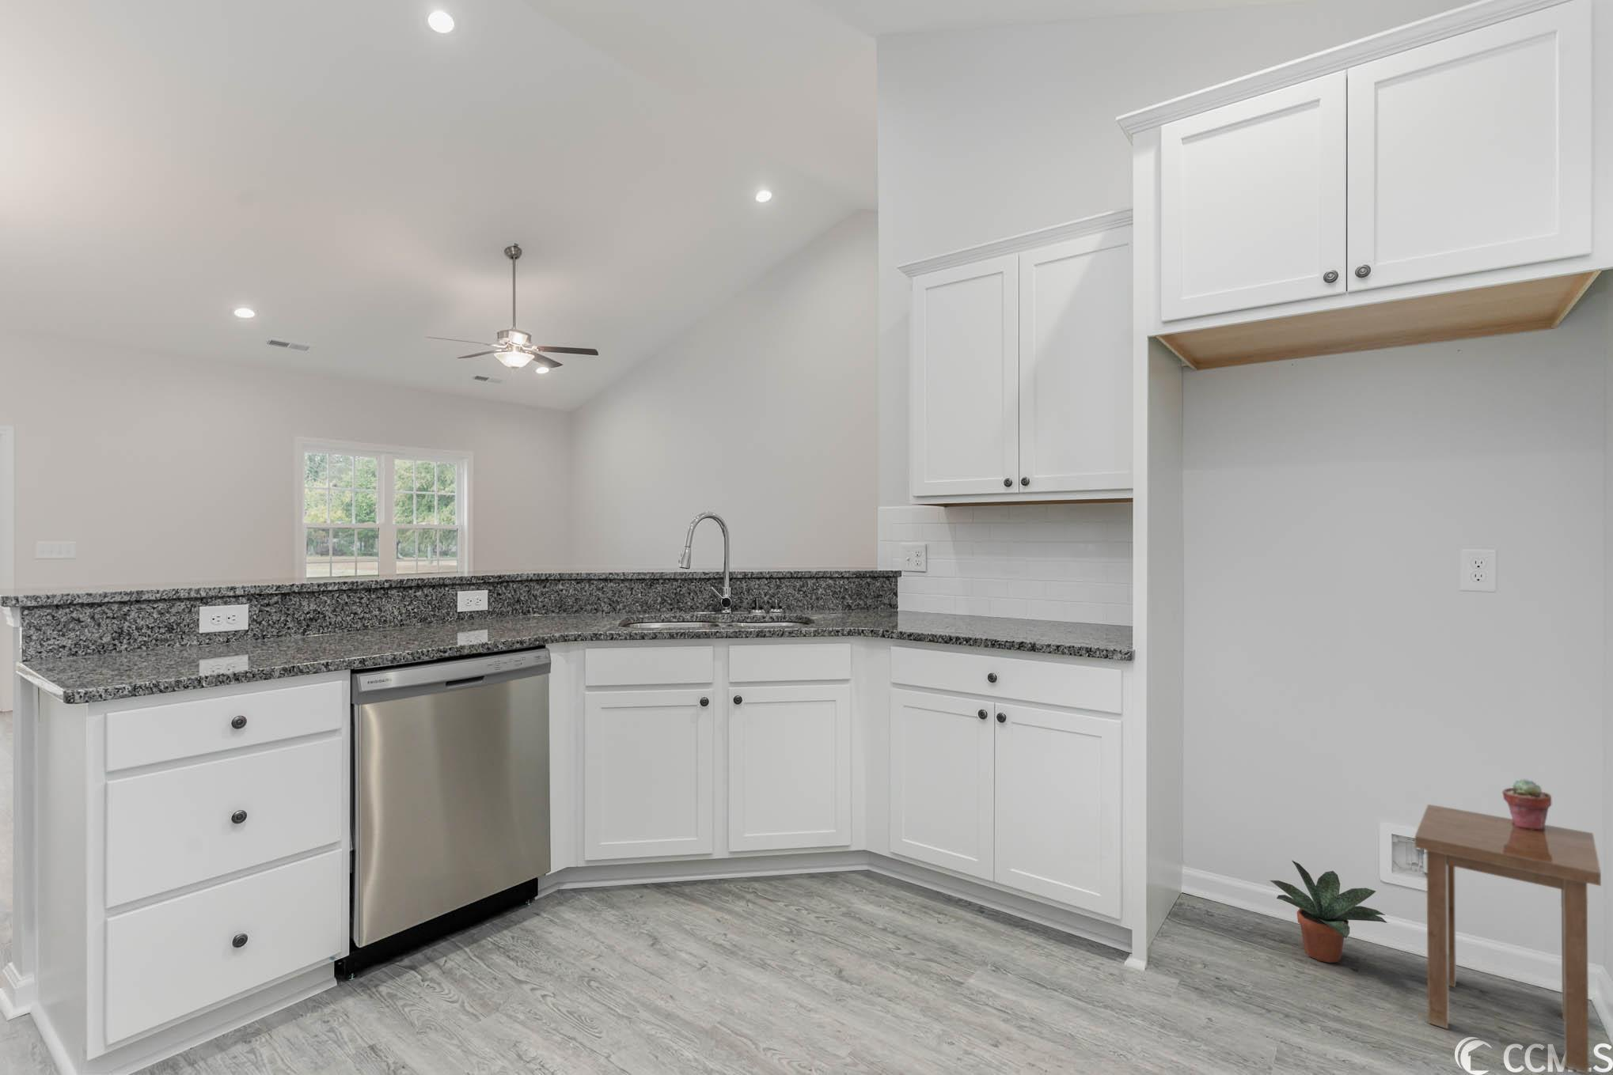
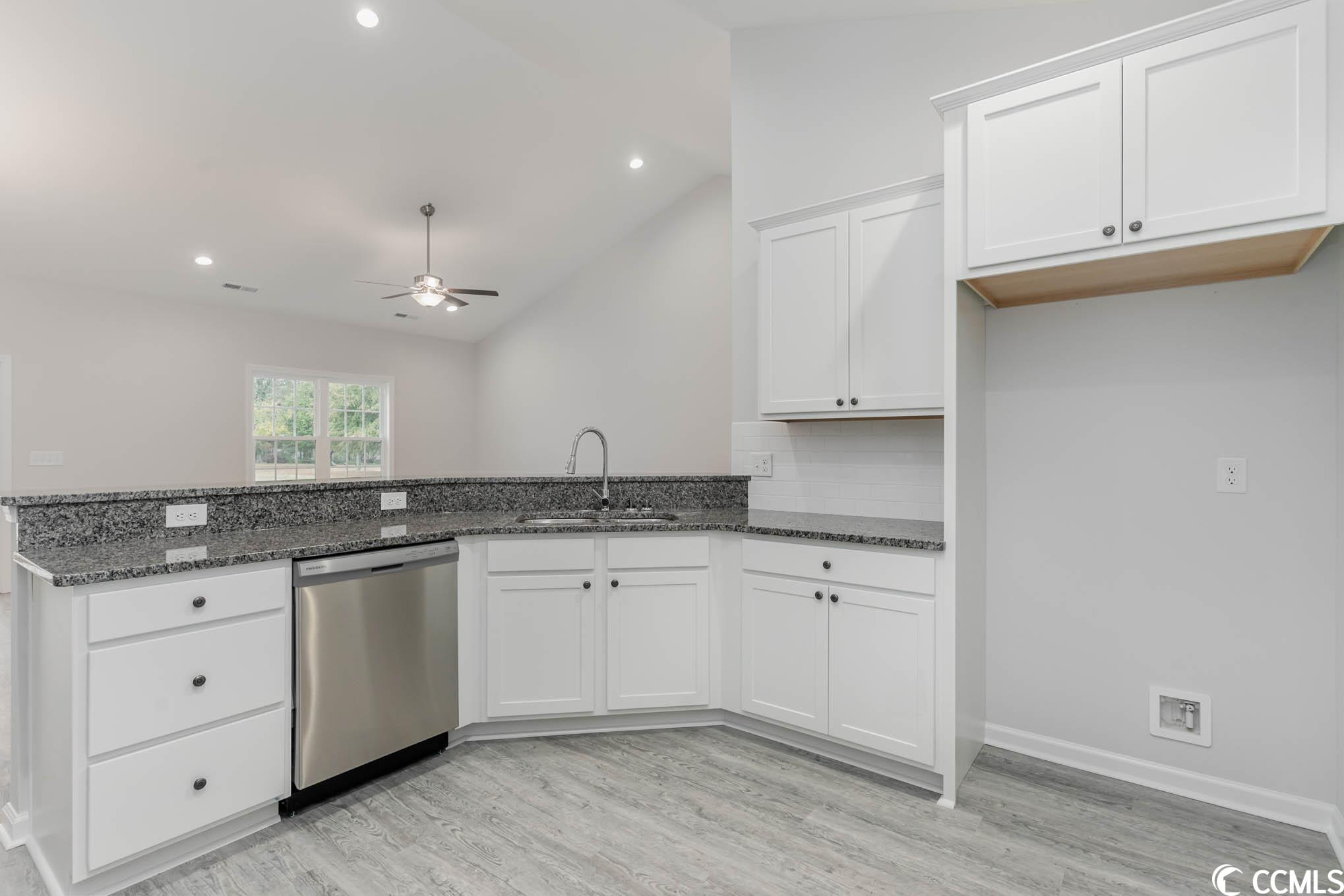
- potted succulent [1503,779,1552,830]
- potted plant [1270,860,1389,963]
- stool [1414,804,1602,1075]
